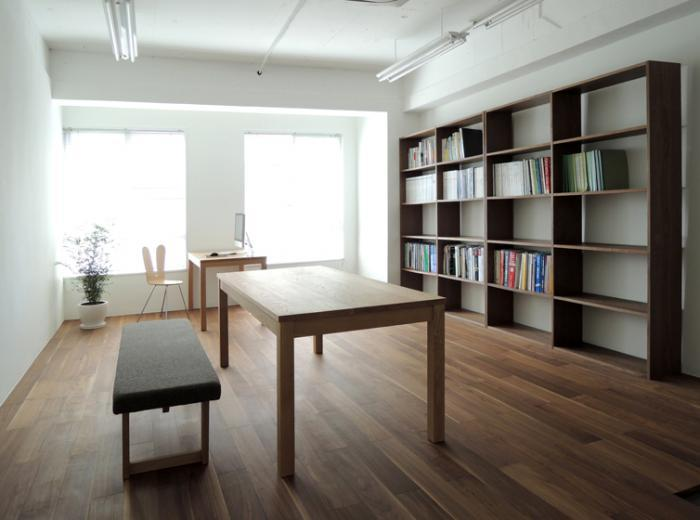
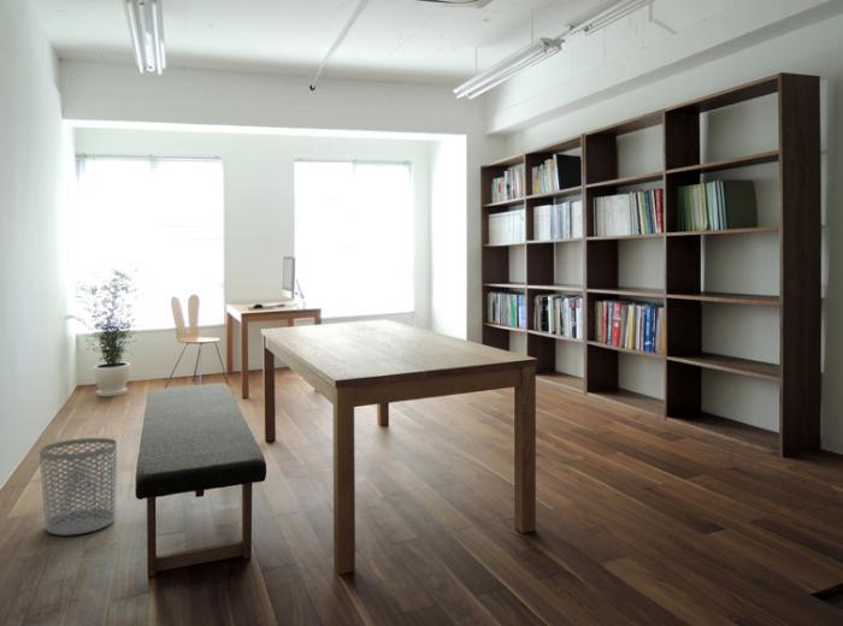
+ waste bin [39,437,118,536]
